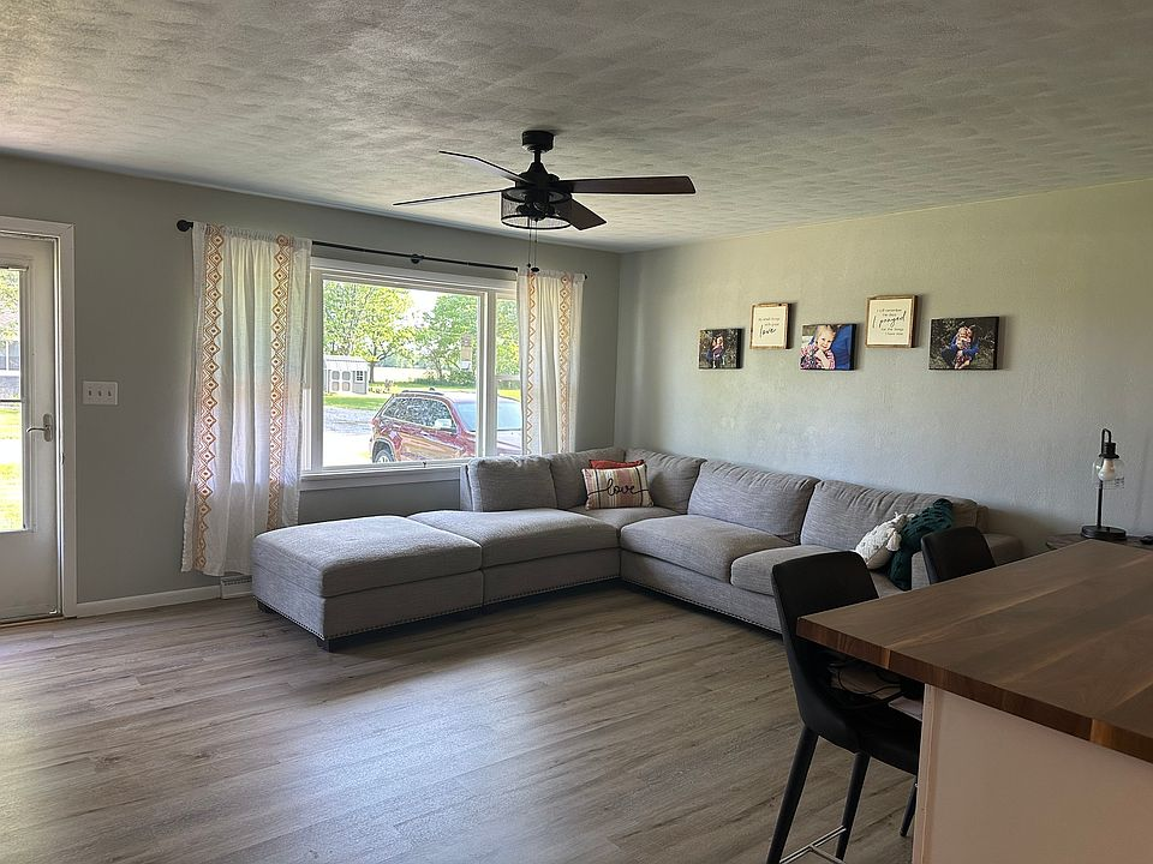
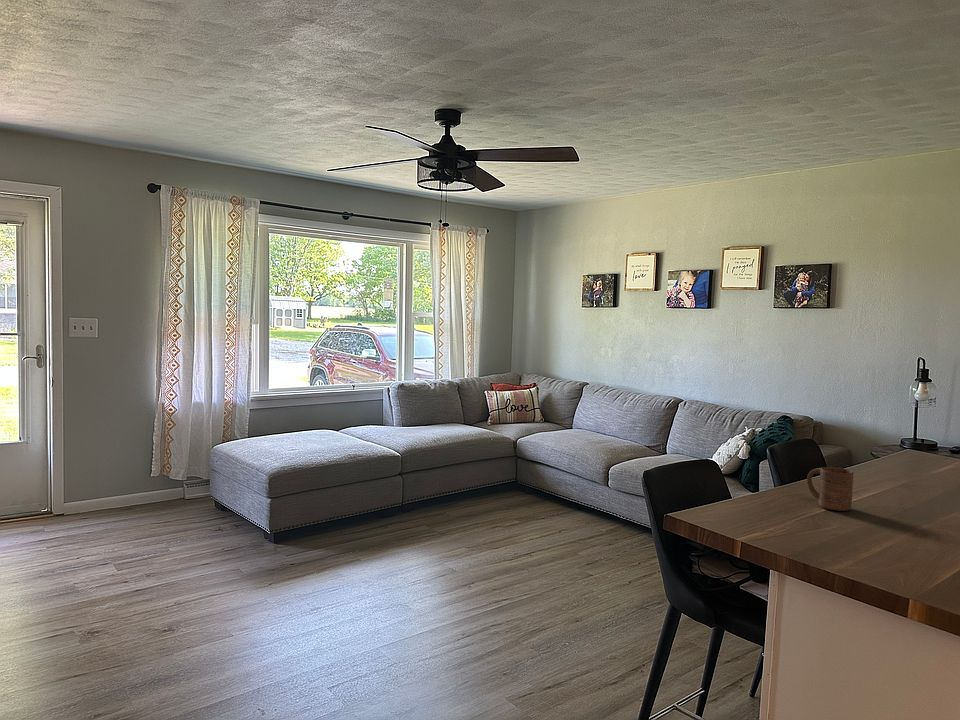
+ cup [806,466,854,512]
